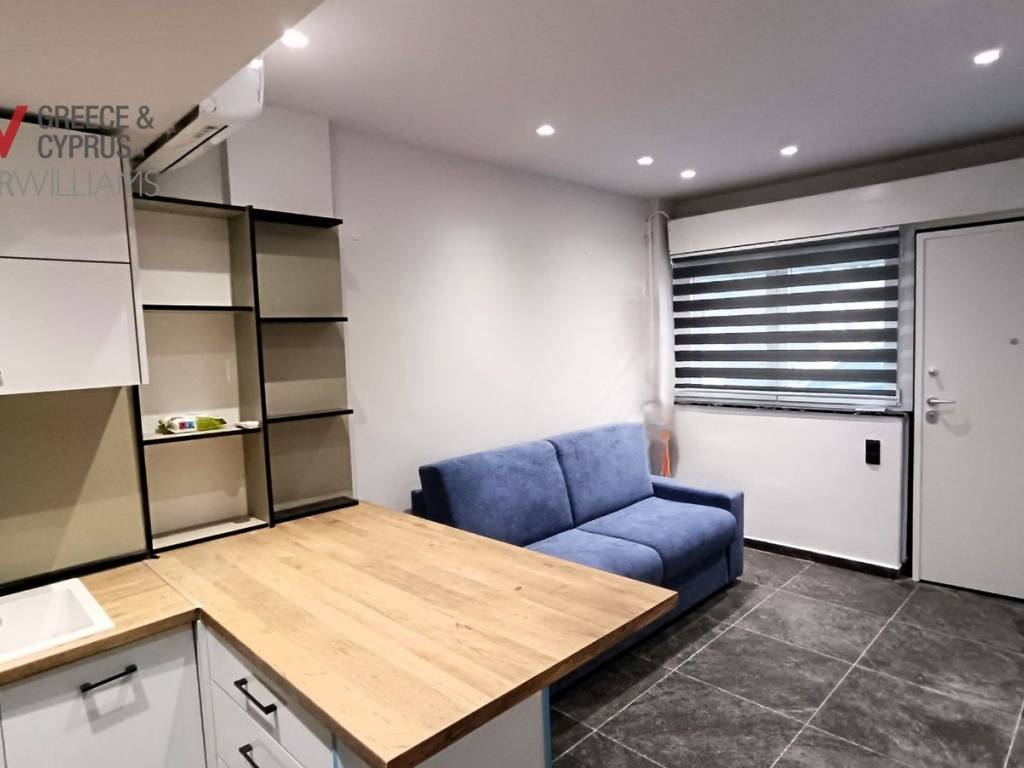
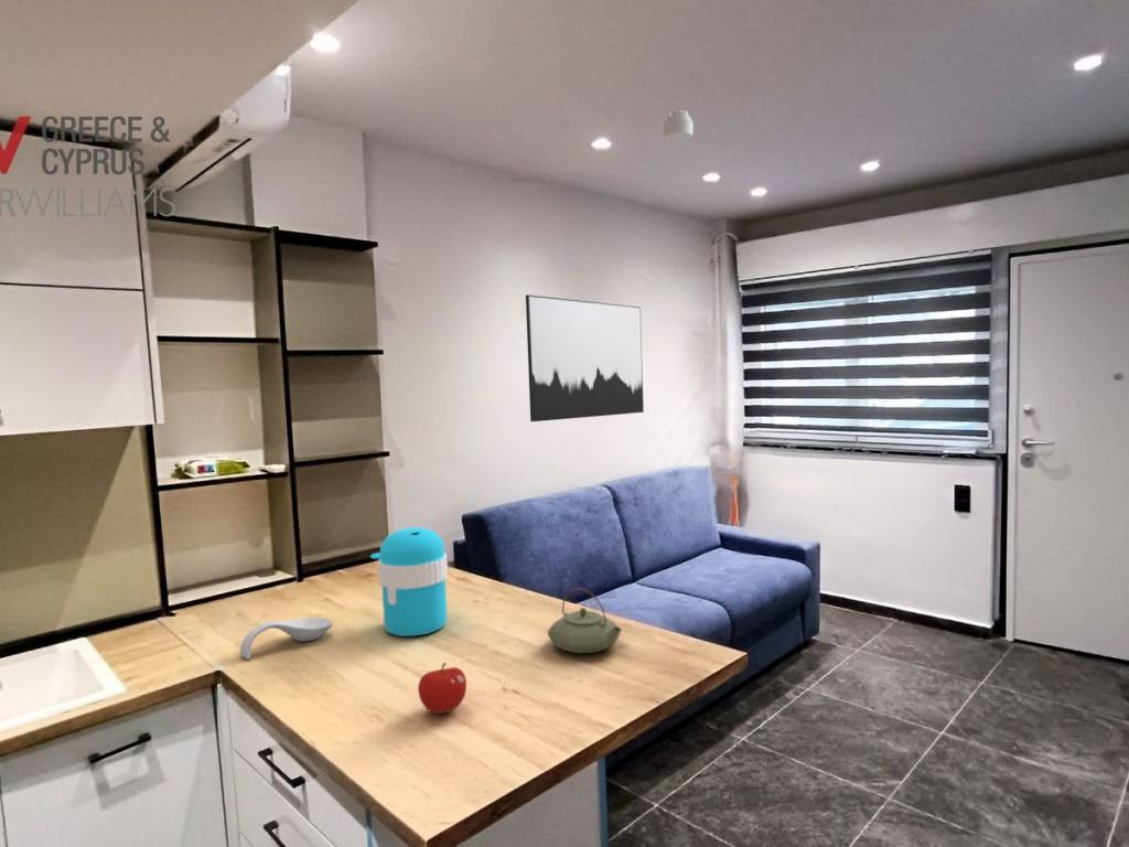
+ fruit [417,662,467,715]
+ wall art [525,293,645,422]
+ teapot [547,587,623,654]
+ coffee maker [369,526,449,637]
+ spoon rest [239,617,334,660]
+ smoke detector [662,109,695,144]
